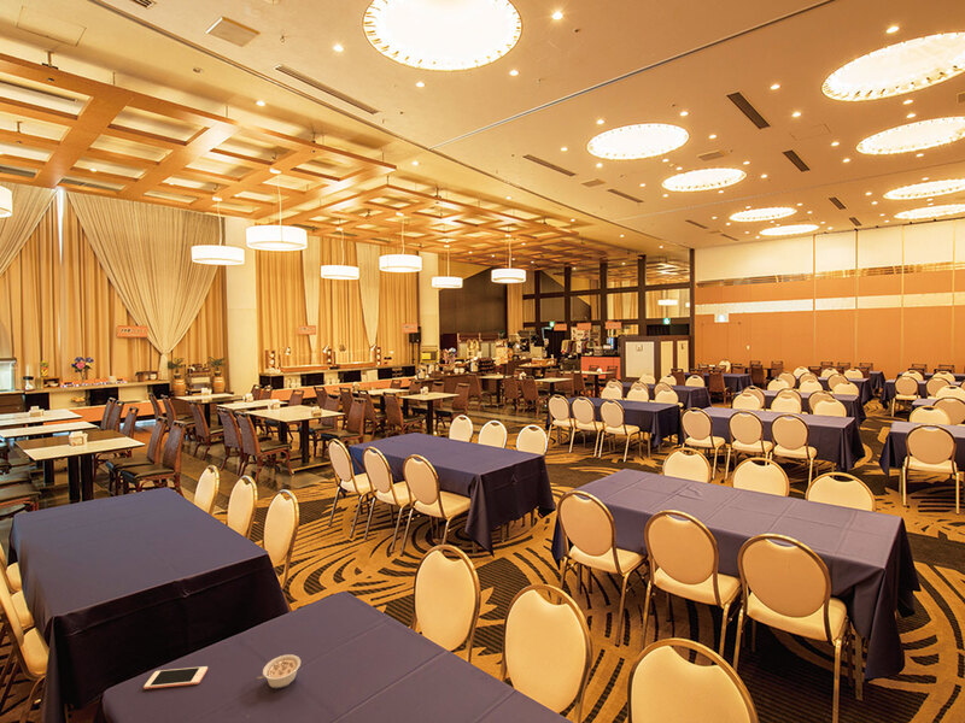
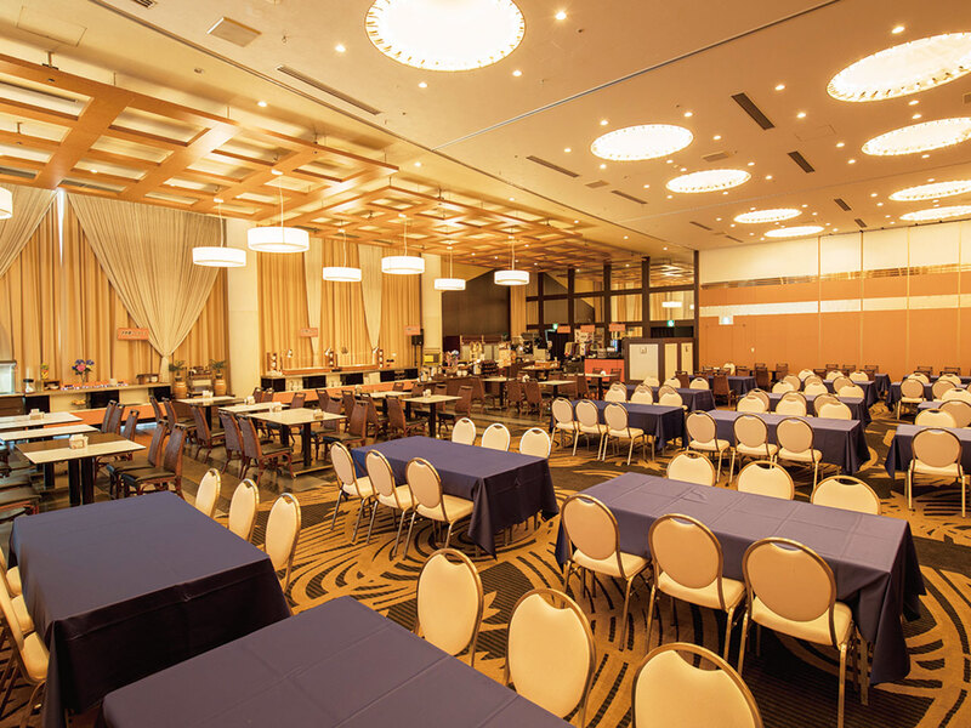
- cell phone [142,665,209,690]
- legume [256,653,302,689]
